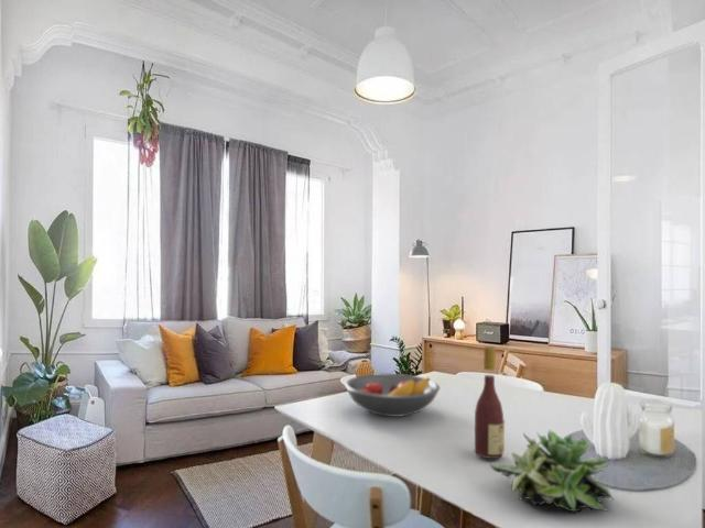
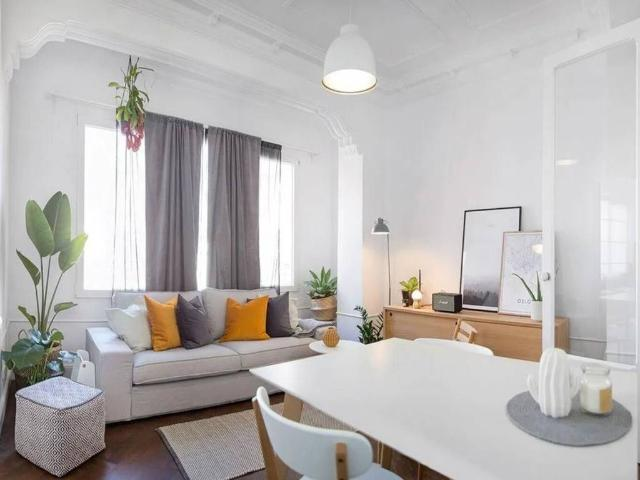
- fruit bowl [344,373,441,418]
- wine bottle [474,345,506,460]
- succulent plant [488,429,615,515]
